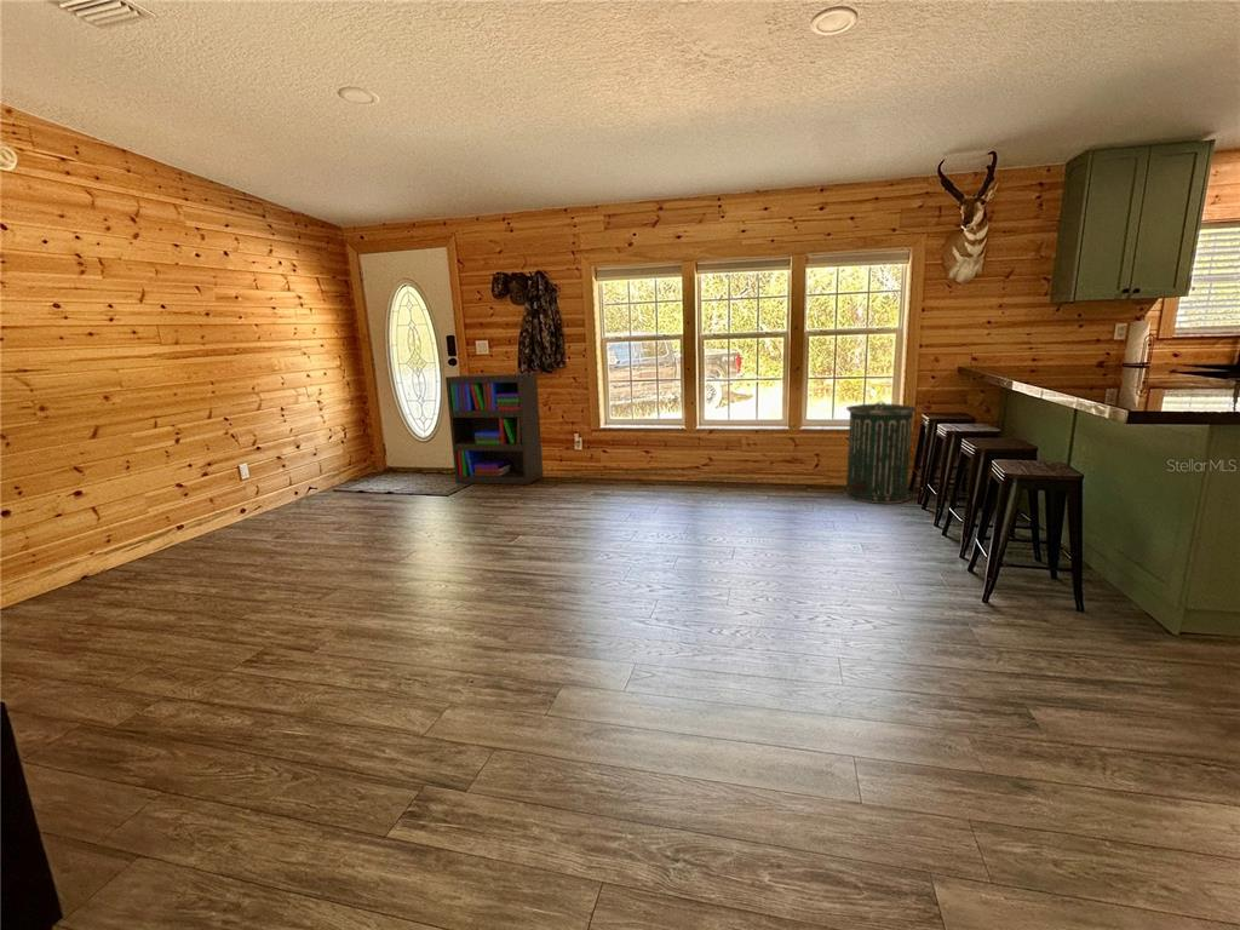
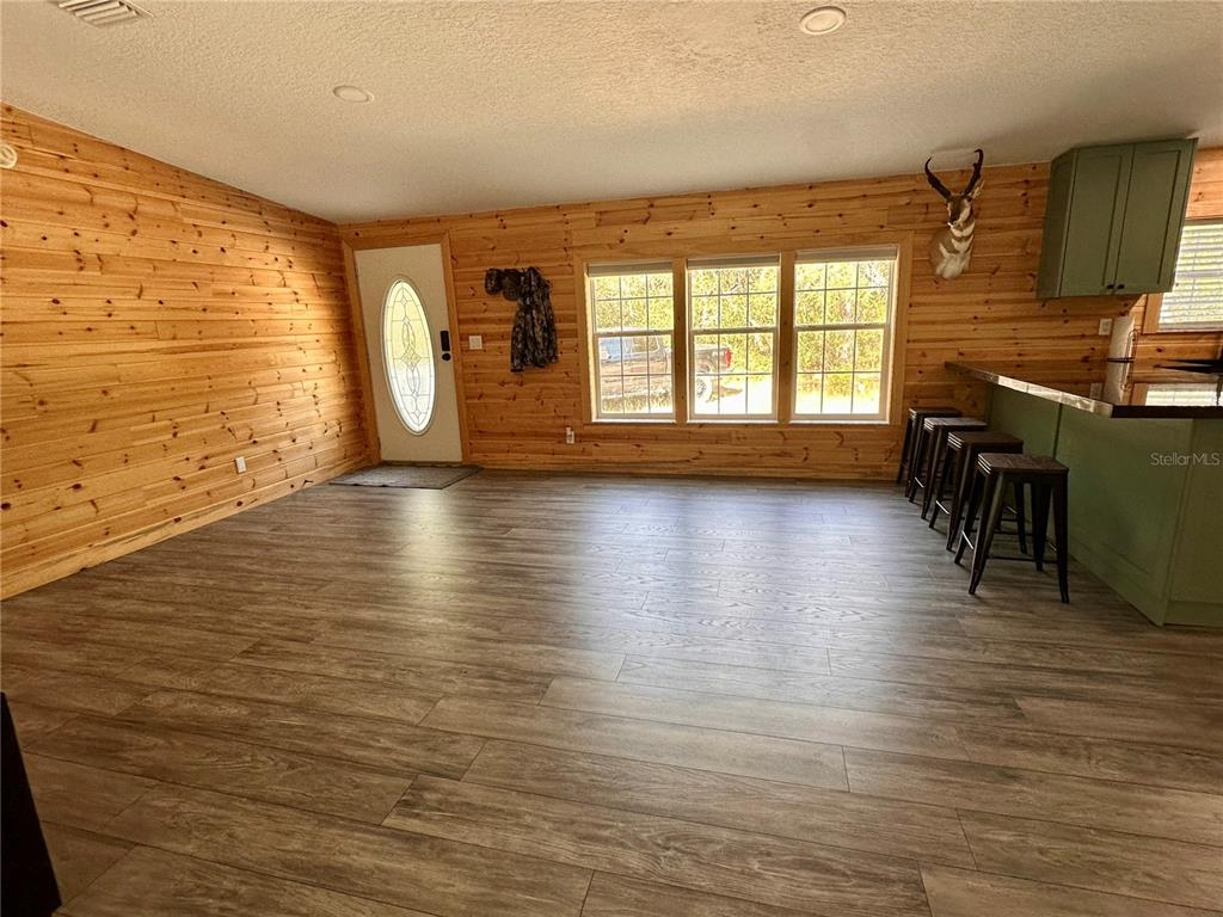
- trash can [843,400,919,505]
- bookshelf [444,373,544,486]
